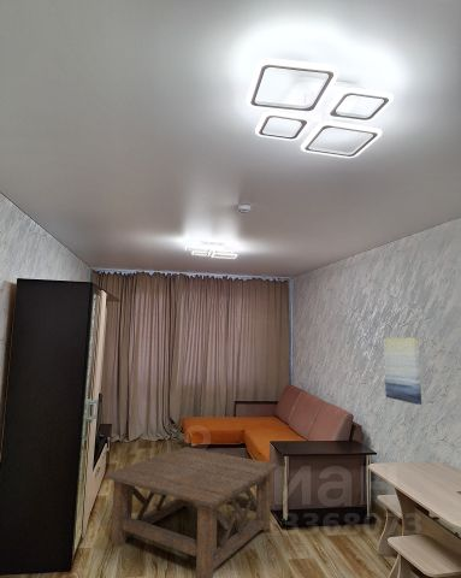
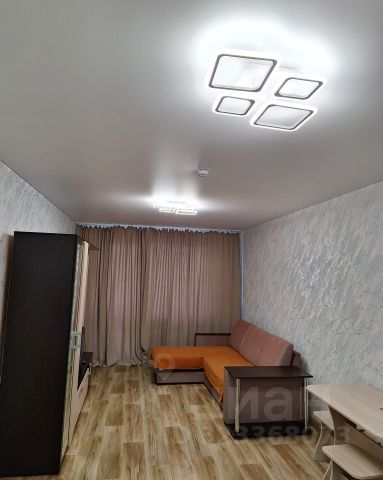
- coffee table [104,446,280,578]
- wall art [383,336,422,406]
